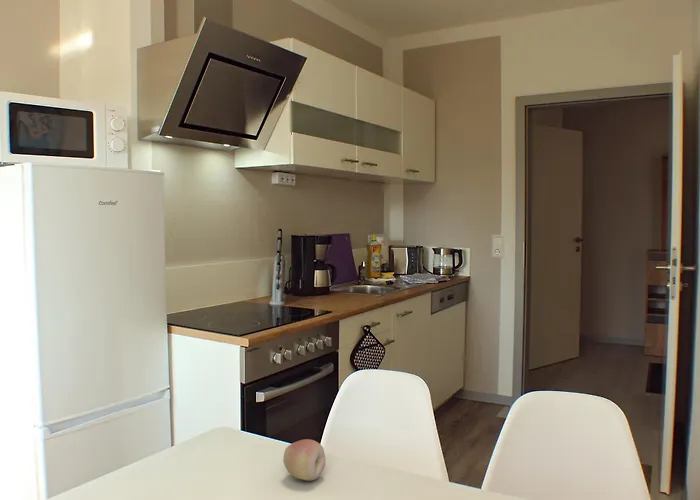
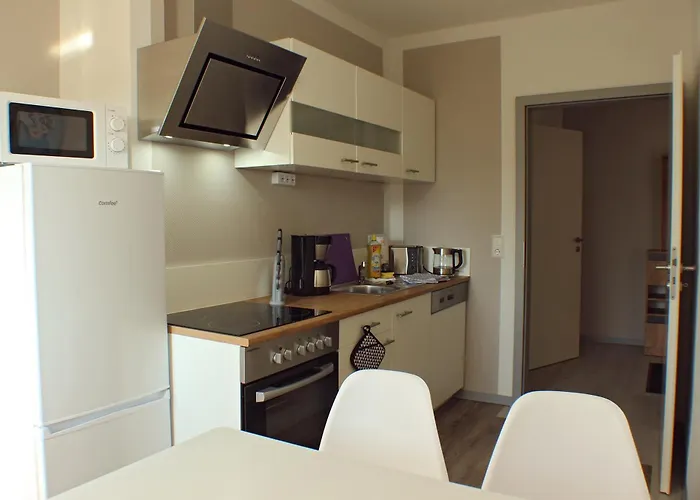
- fruit [282,438,326,482]
